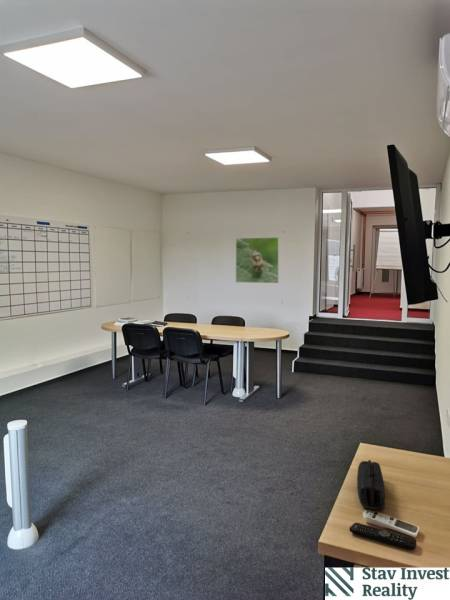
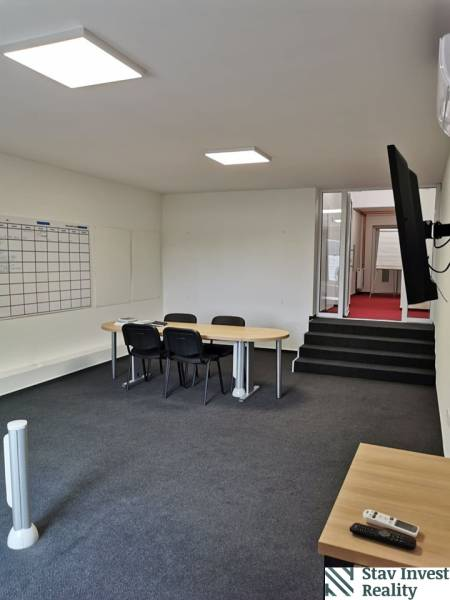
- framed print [235,236,280,284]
- pencil case [356,459,386,510]
